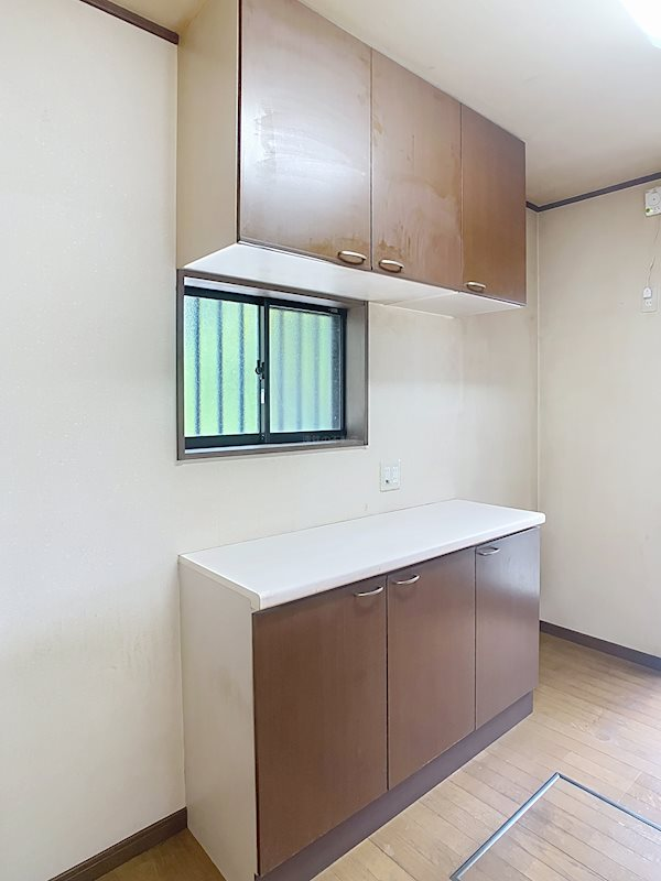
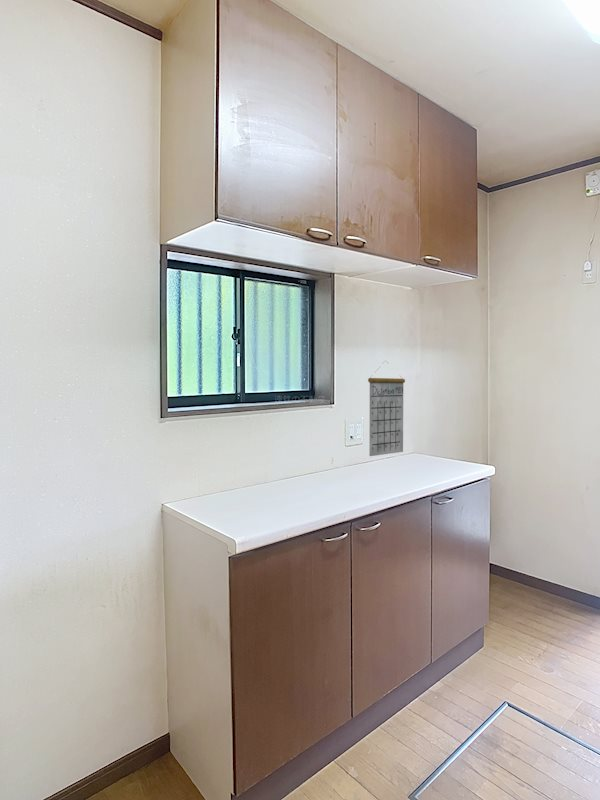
+ calendar [367,360,406,457]
